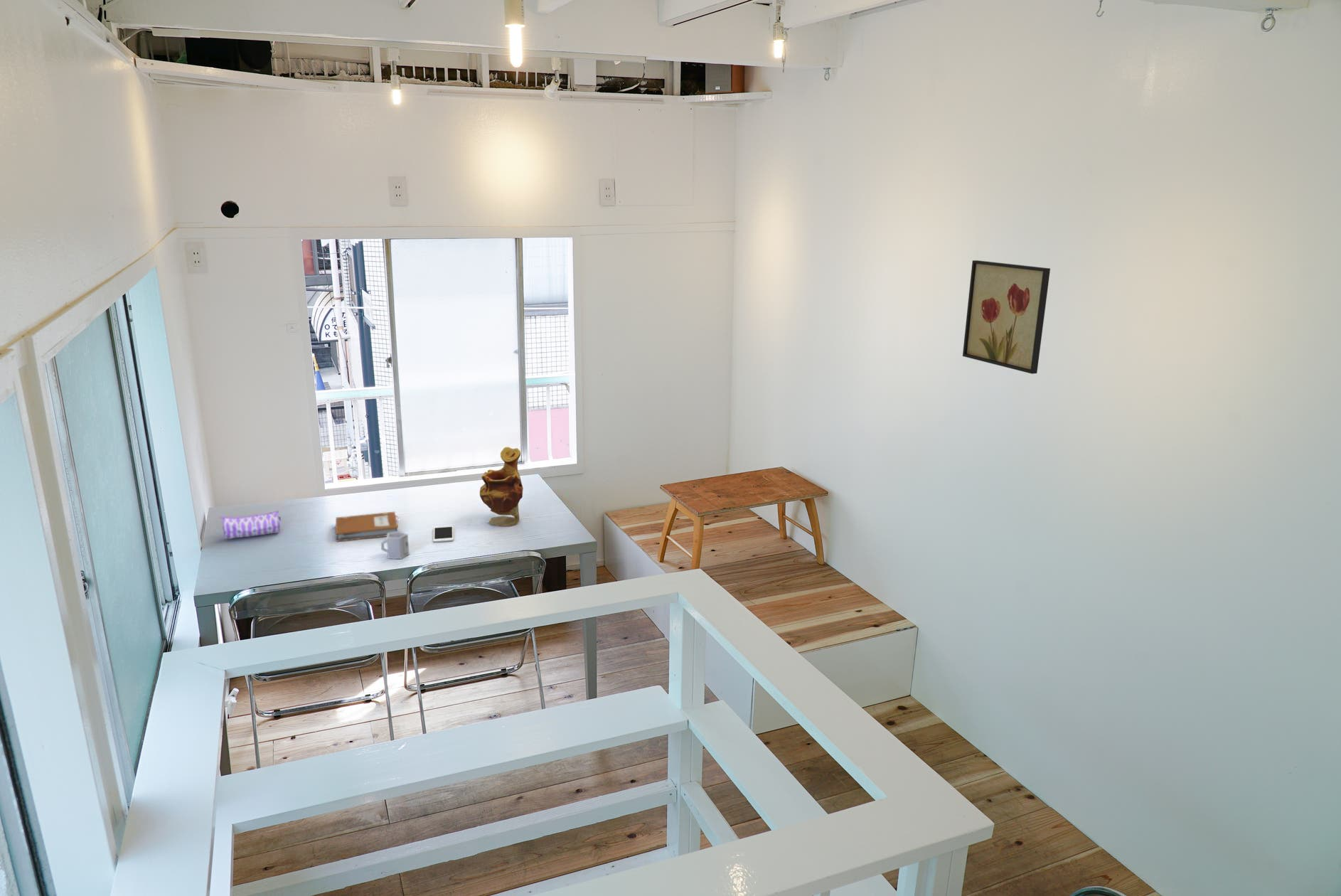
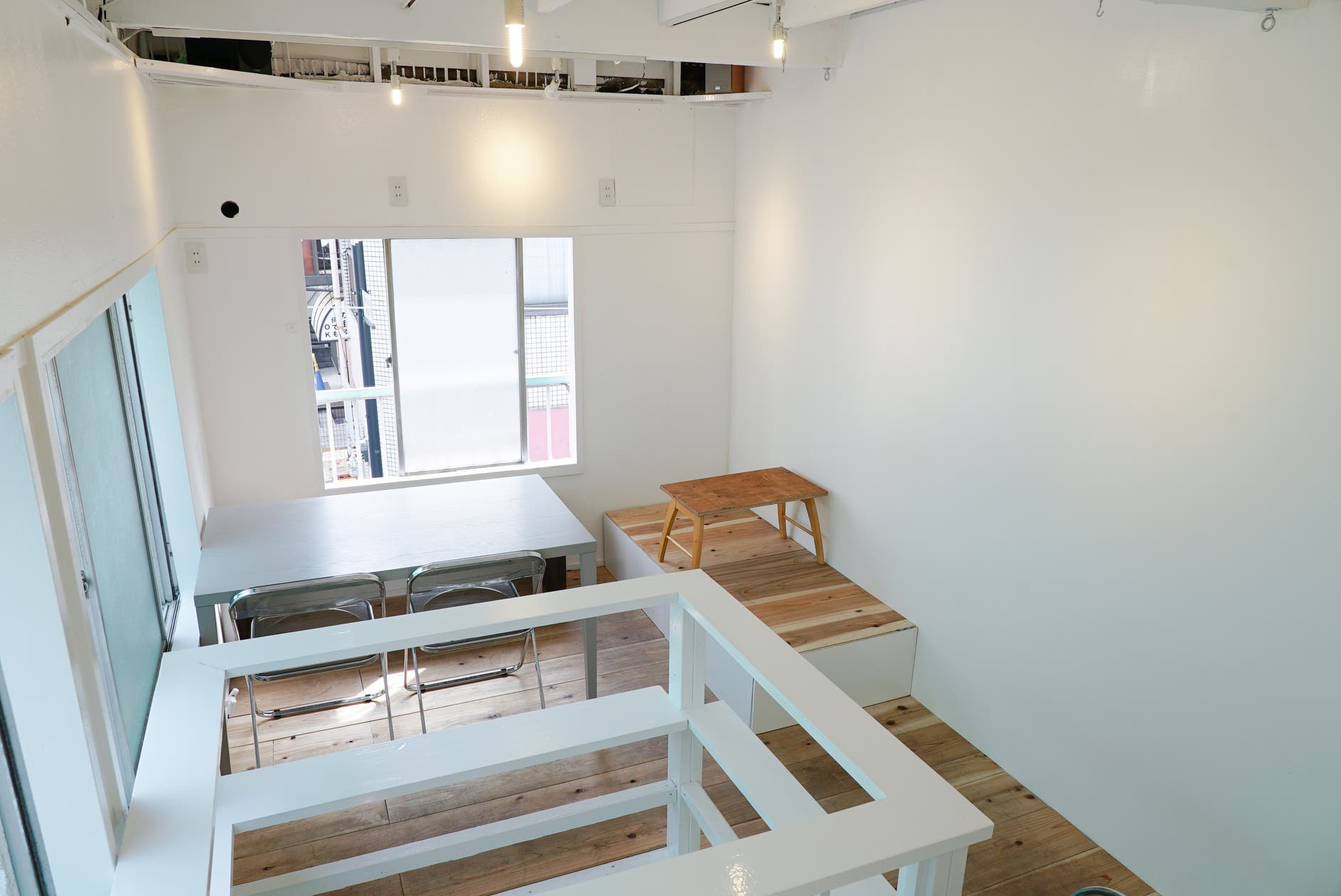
- vase [479,447,524,527]
- notebook [335,511,399,543]
- pencil case [219,508,282,540]
- wall art [962,260,1051,375]
- cell phone [432,525,454,543]
- cup [380,530,410,560]
